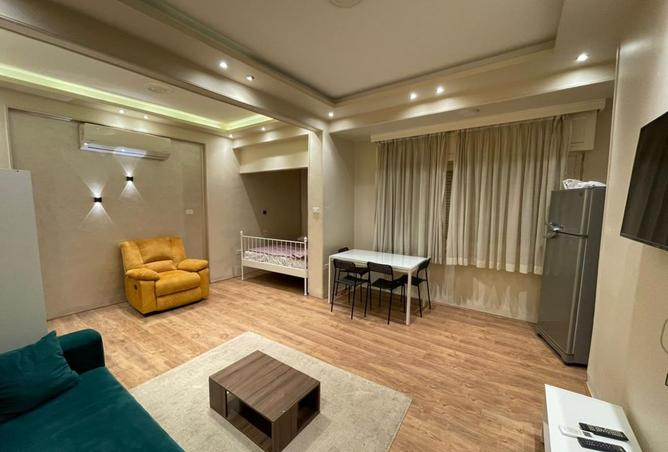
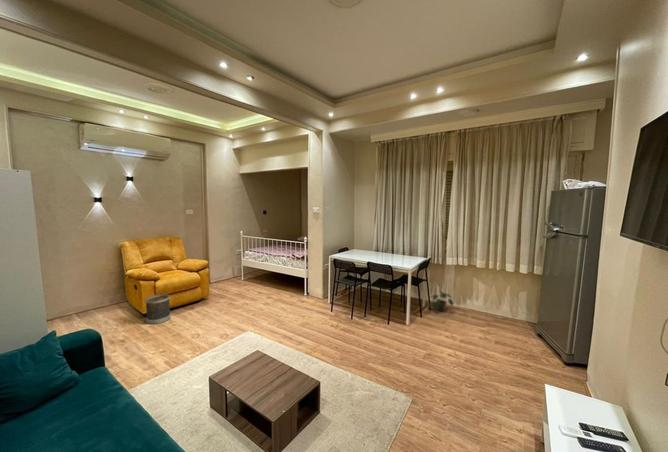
+ wastebasket [144,293,172,325]
+ potted plant [427,290,454,312]
